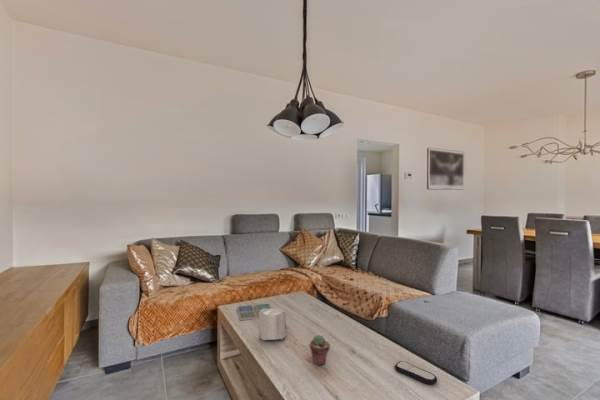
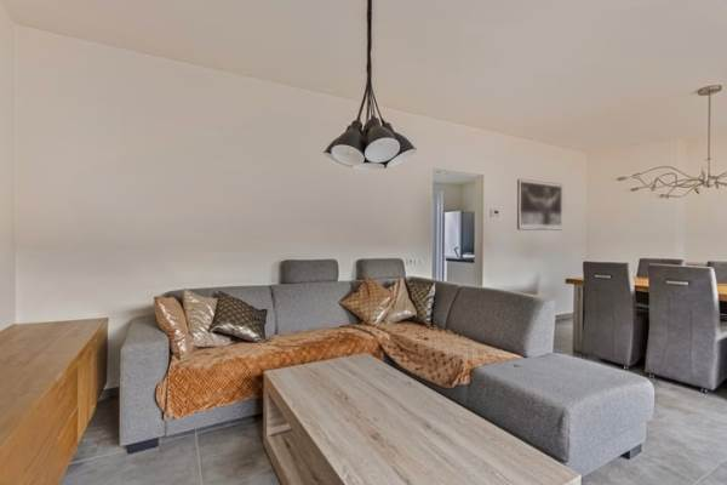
- candle [258,307,287,341]
- remote control [394,360,438,386]
- potted succulent [309,334,331,367]
- drink coaster [236,303,273,321]
